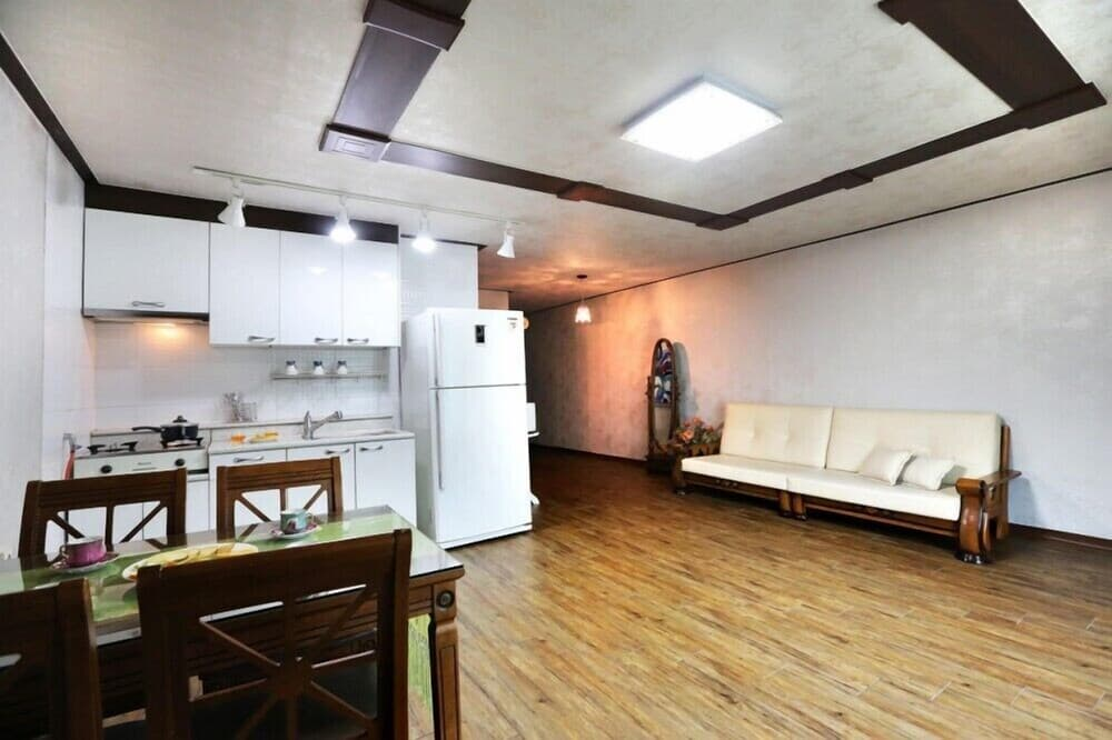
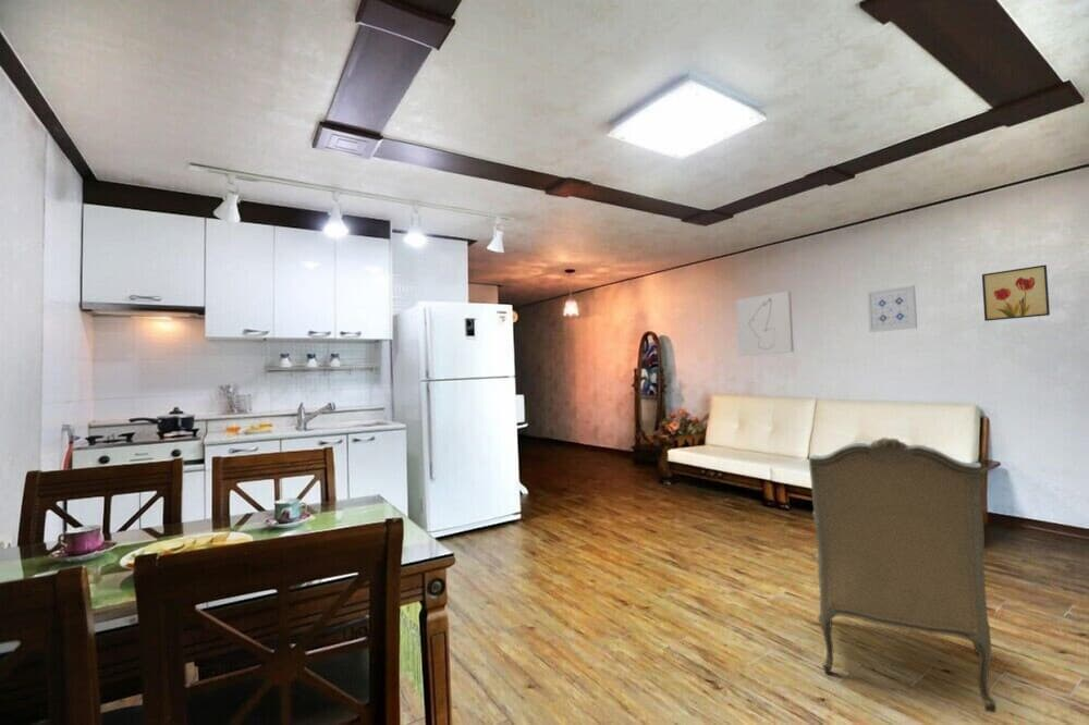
+ armchair [808,437,998,714]
+ wall art [735,290,795,356]
+ wall art [981,265,1051,322]
+ wall art [866,284,918,333]
